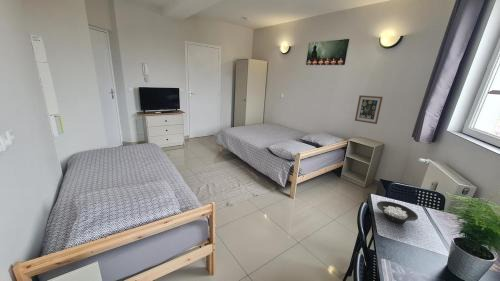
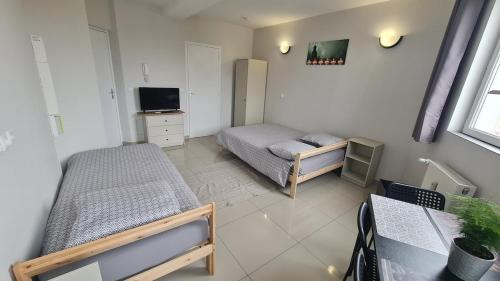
- cereal bowl [376,200,419,224]
- wall art [354,94,384,125]
